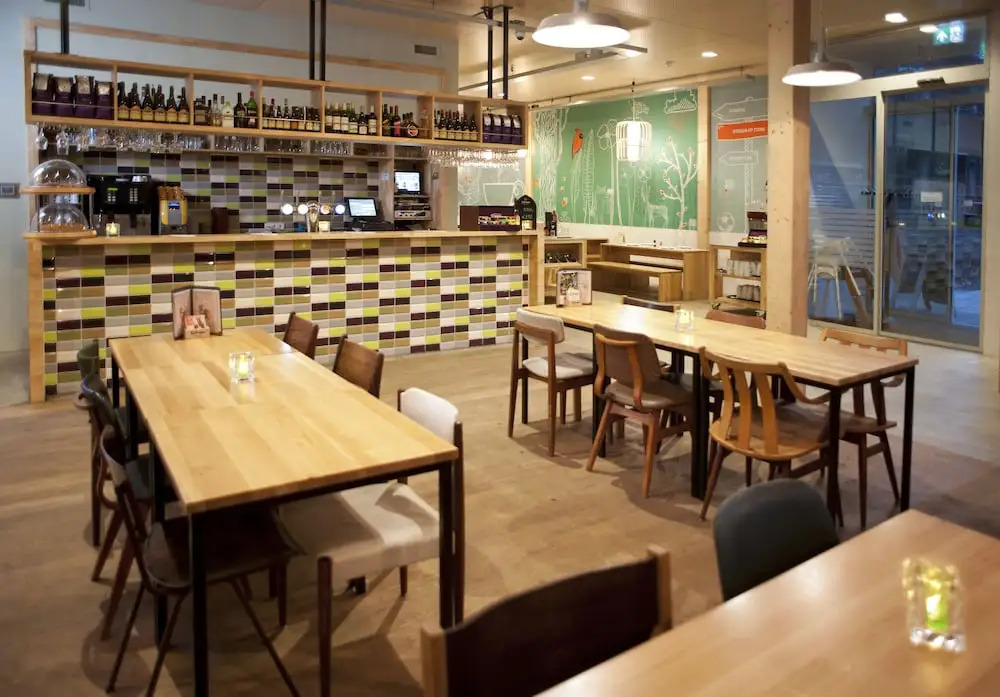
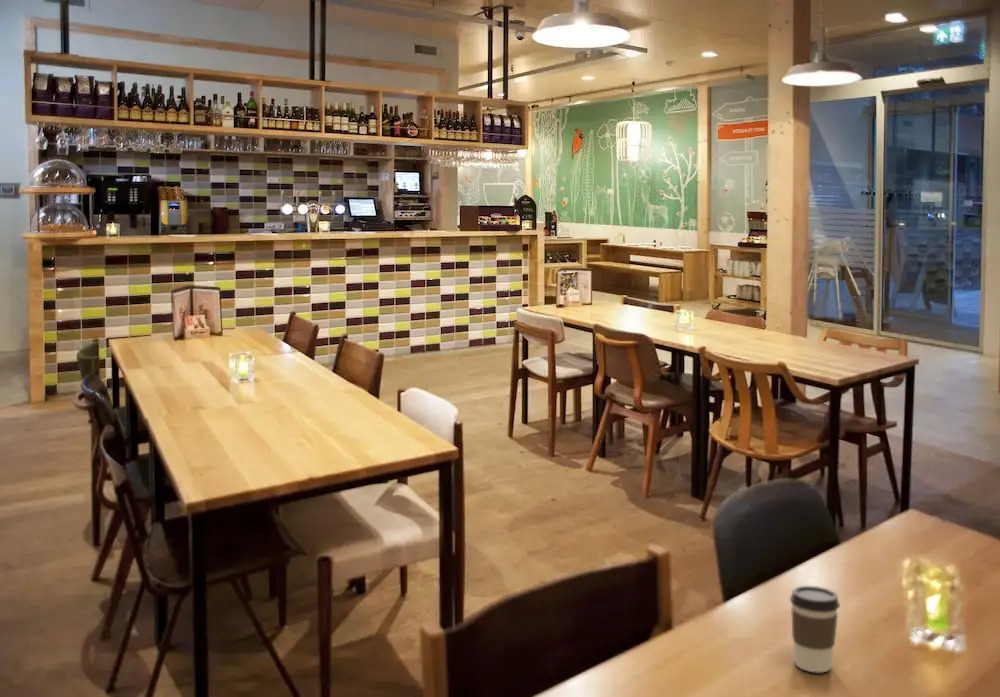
+ coffee cup [789,585,841,674]
